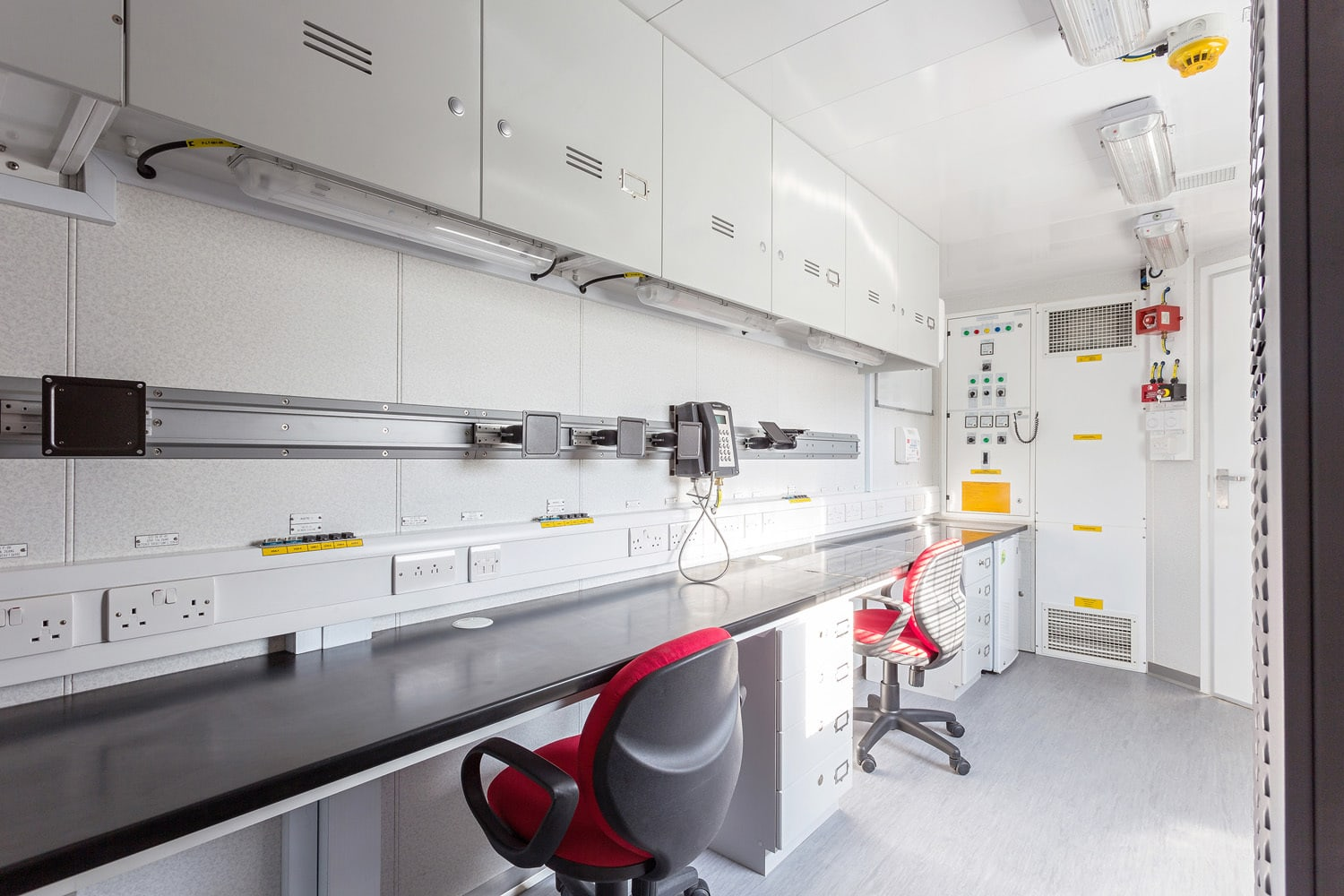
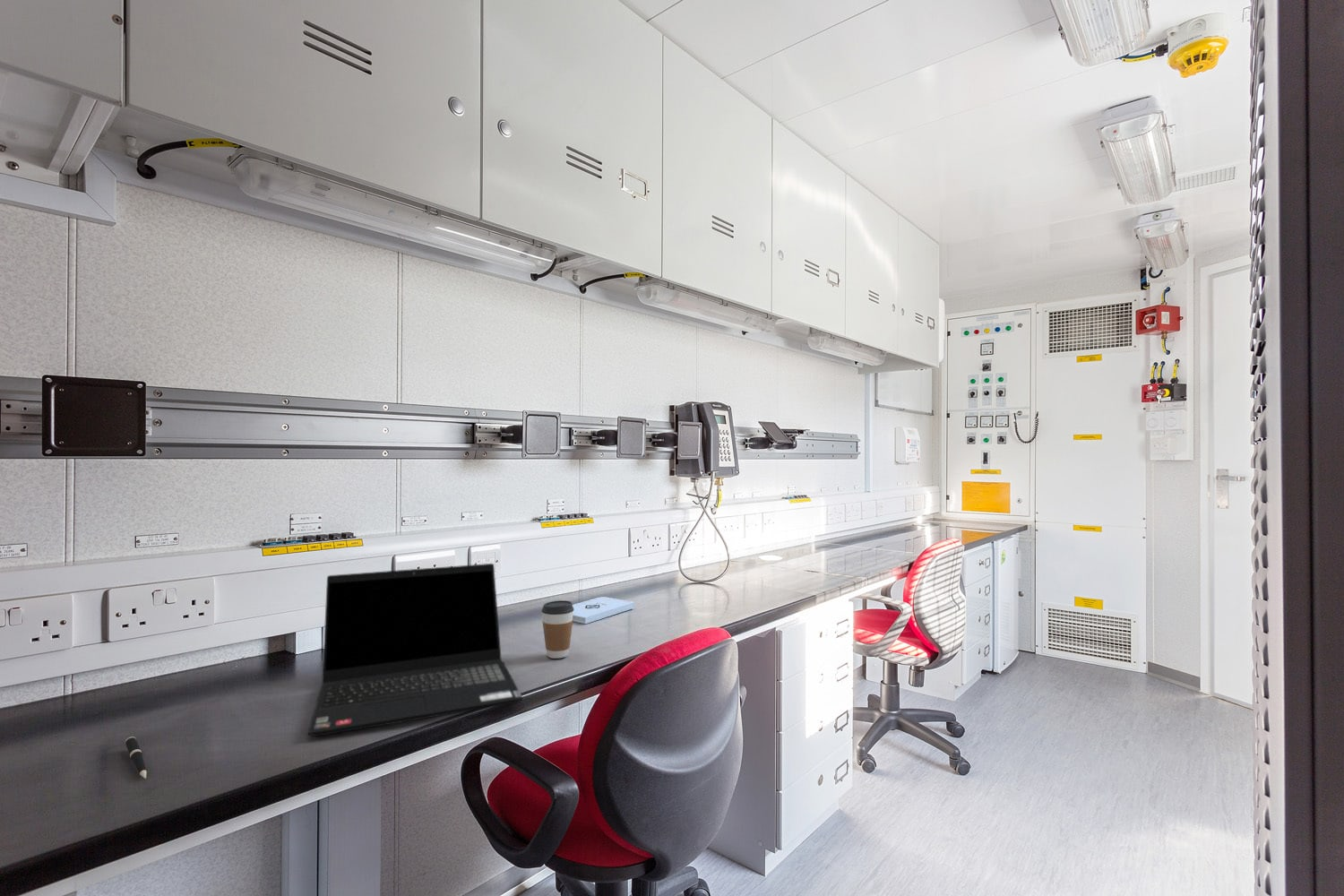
+ laptop computer [307,563,523,737]
+ pen [125,736,148,780]
+ coffee cup [540,599,573,659]
+ notepad [573,596,635,625]
